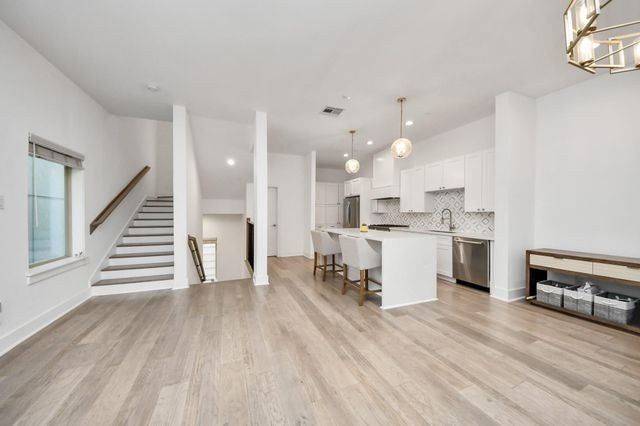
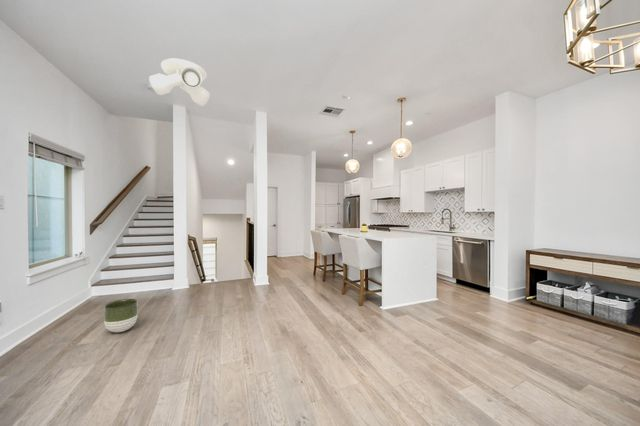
+ ceiling light [148,58,211,107]
+ planter [103,298,139,333]
